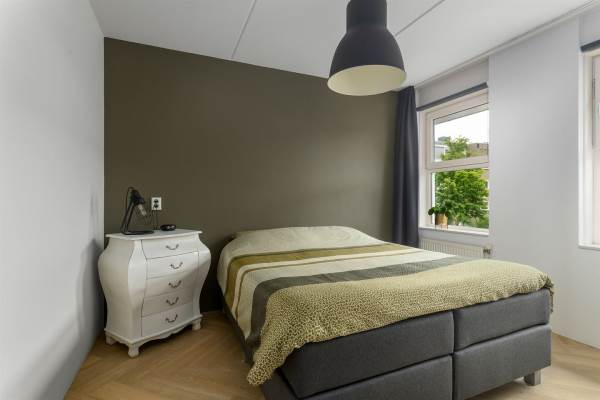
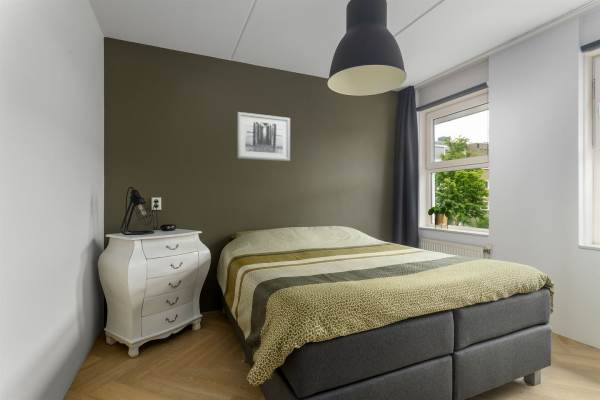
+ wall art [236,111,291,162]
